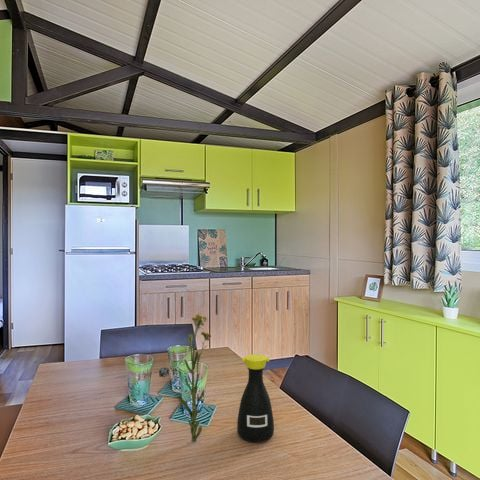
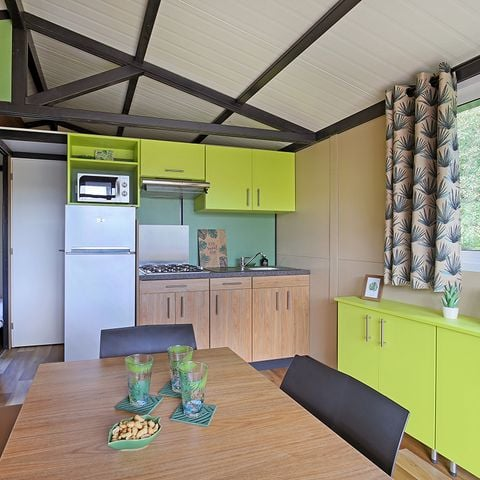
- flower [158,313,212,443]
- bottle [236,353,275,443]
